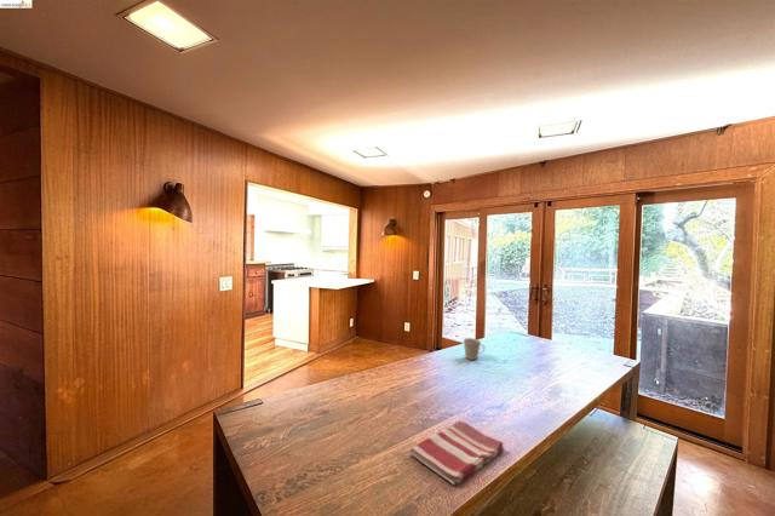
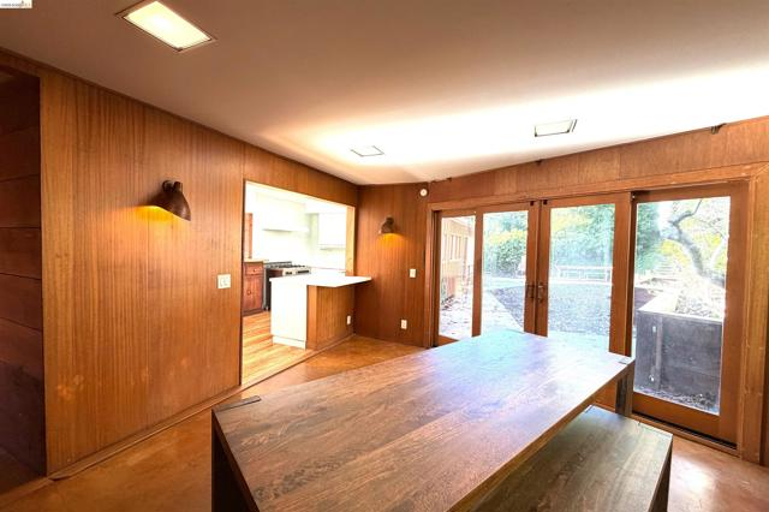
- mug [463,337,486,361]
- dish towel [408,419,505,486]
